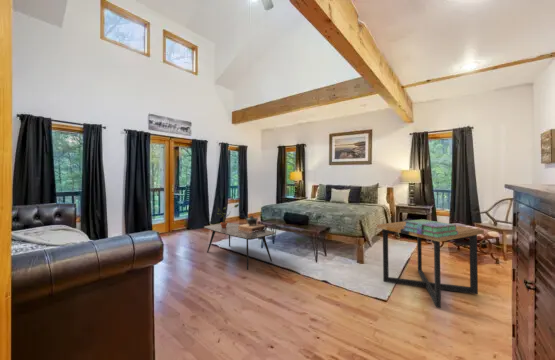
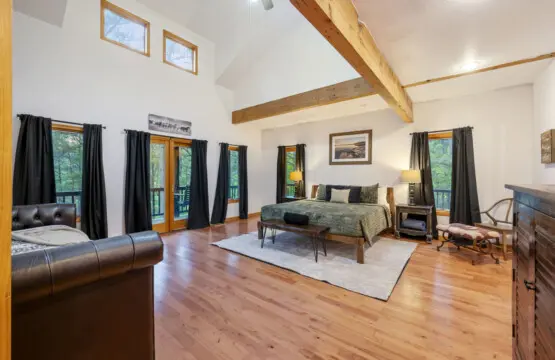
- potted plant [215,203,240,228]
- stack of books [403,218,458,238]
- decorative urn [238,214,266,232]
- coffee table [203,222,276,271]
- side table [376,220,485,309]
